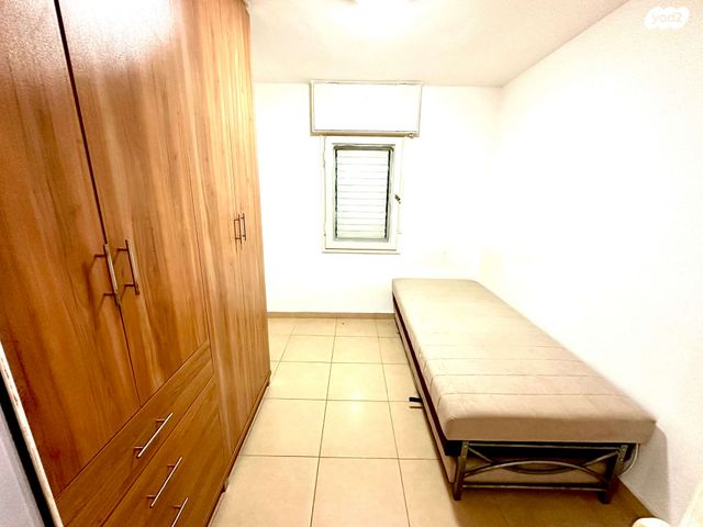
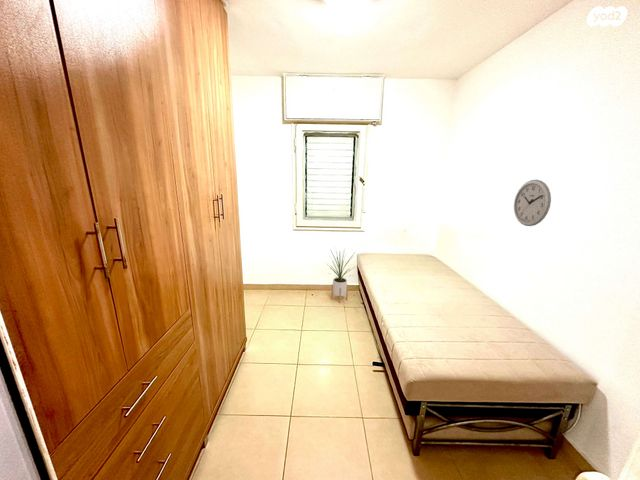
+ house plant [326,246,356,304]
+ wall clock [513,179,552,227]
